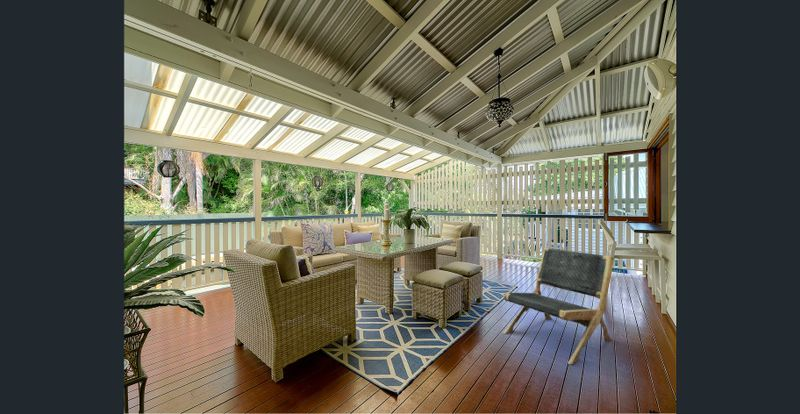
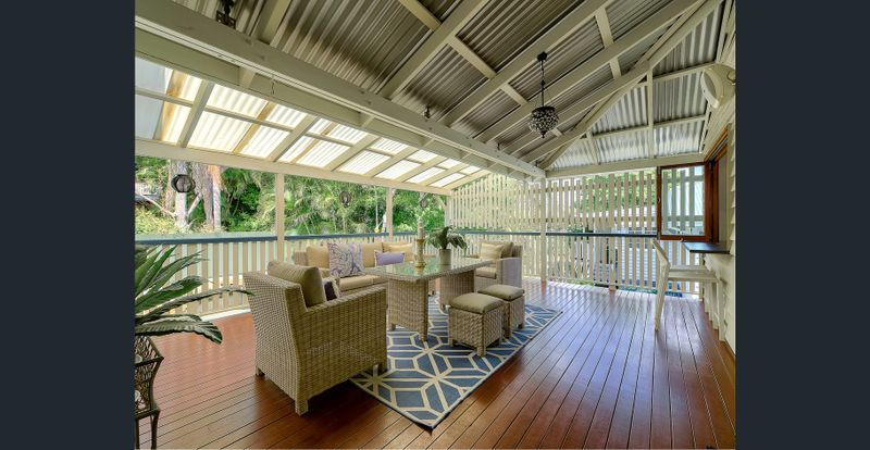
- lounge chair [502,246,615,365]
